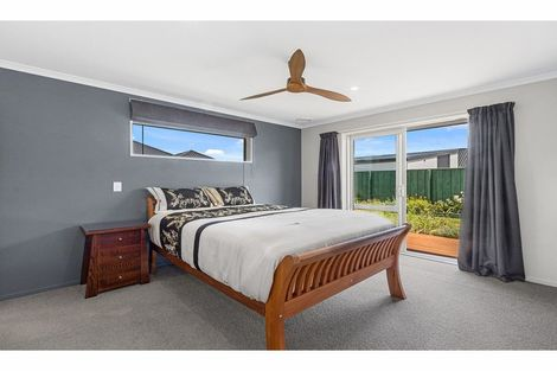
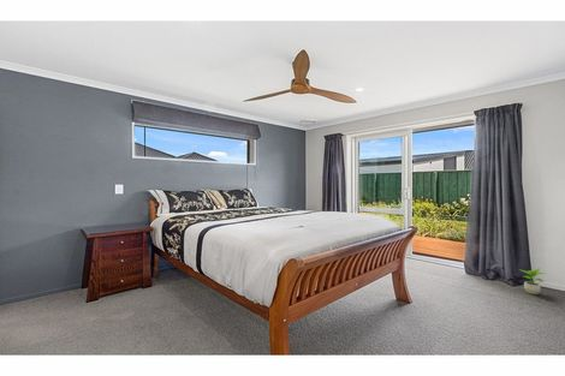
+ potted plant [518,268,547,296]
